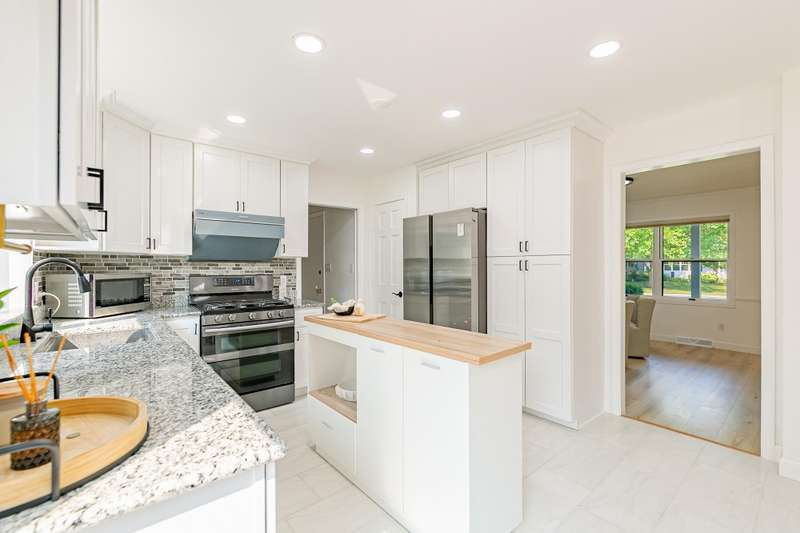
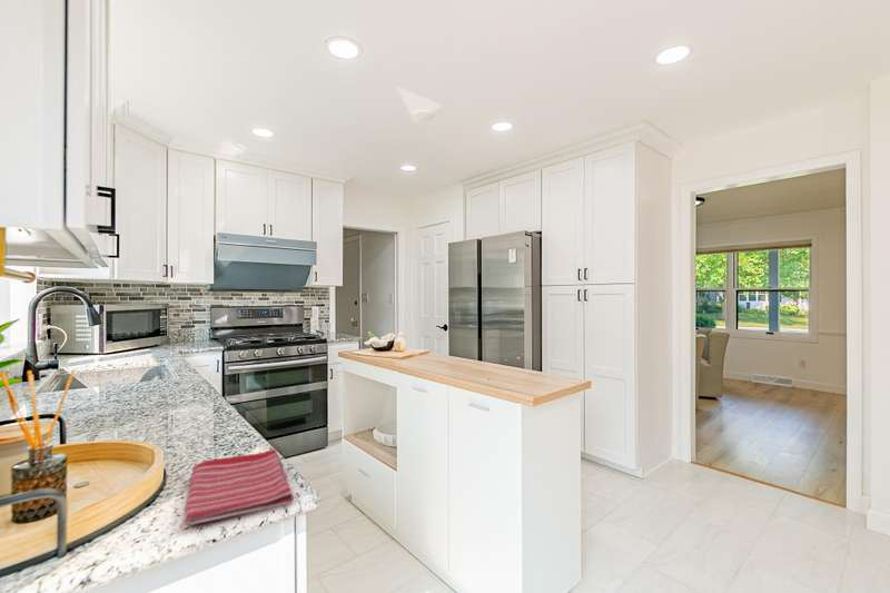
+ dish towel [184,448,294,526]
